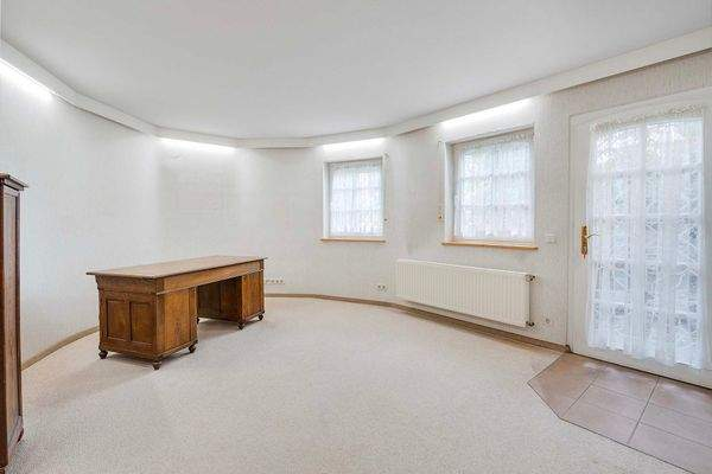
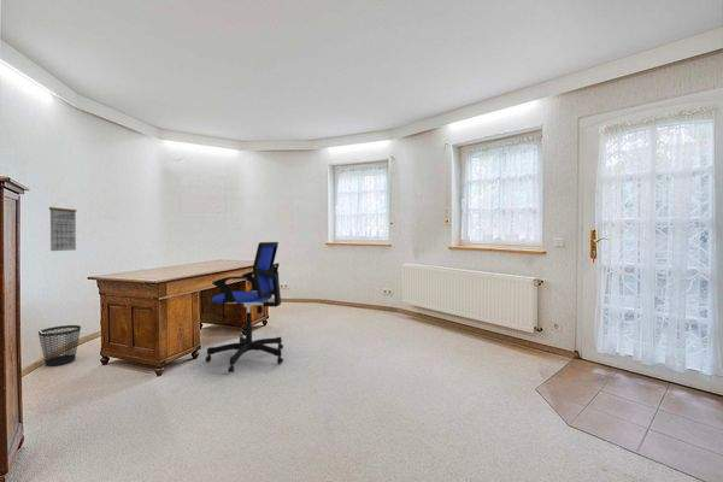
+ wastebasket [37,324,82,368]
+ office chair [204,241,284,374]
+ calendar [48,198,77,252]
